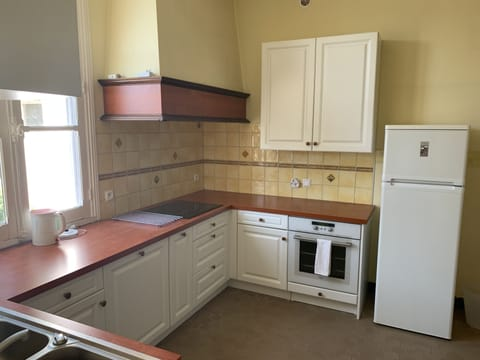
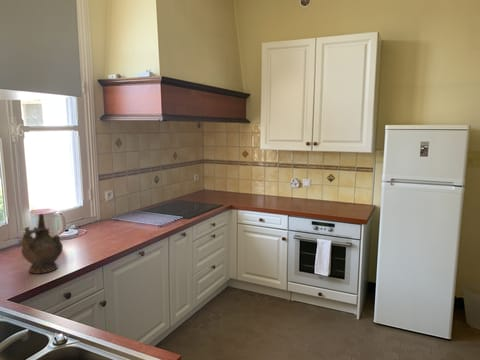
+ ceremonial vessel [20,213,64,275]
